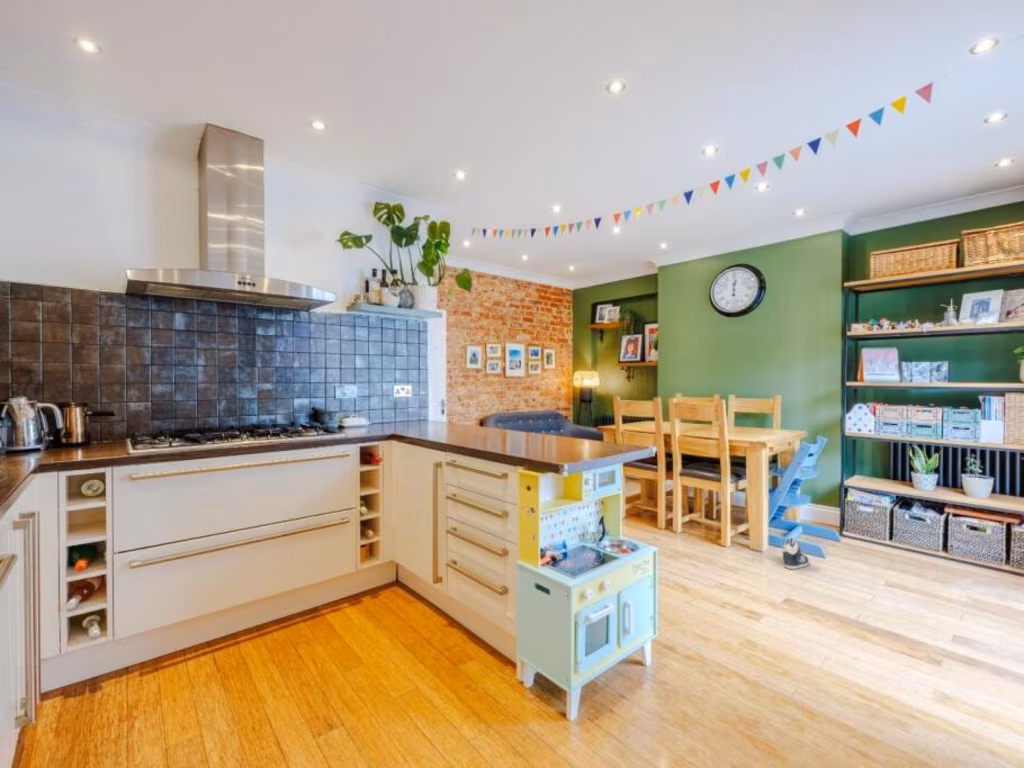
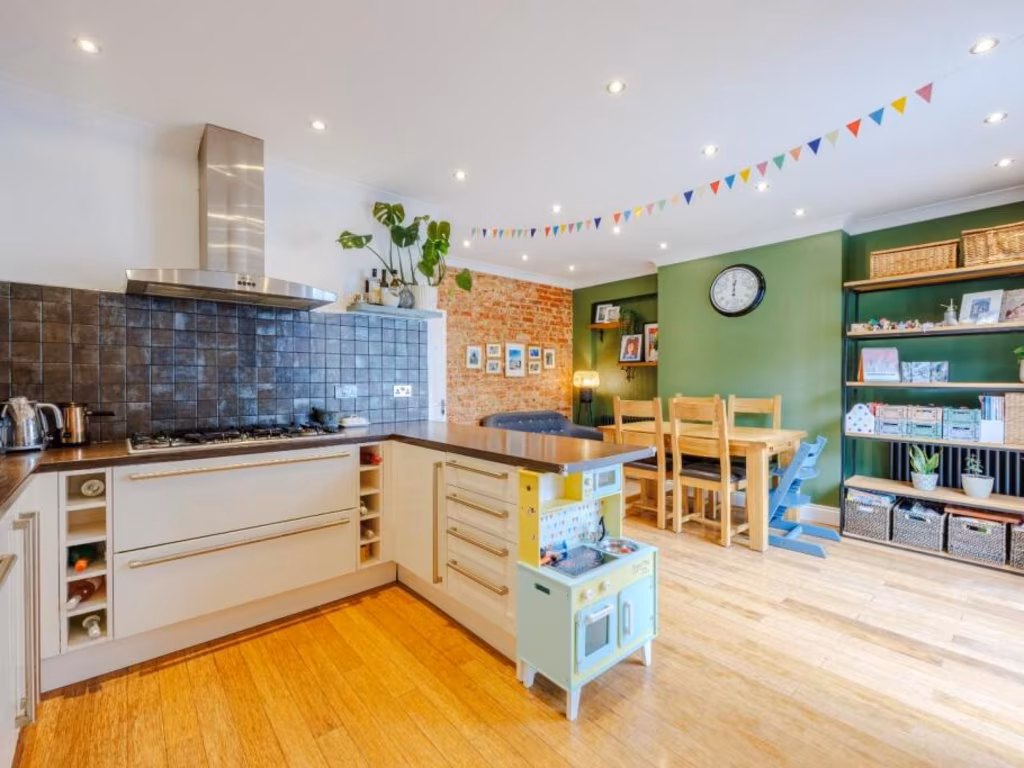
- sneaker [782,536,810,570]
